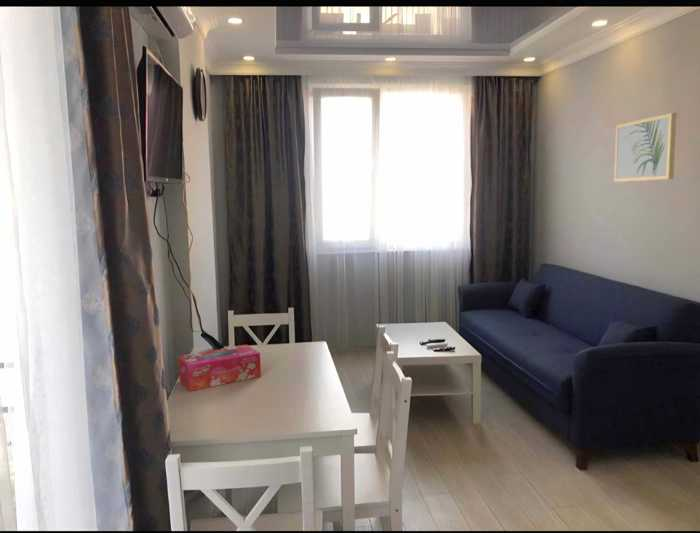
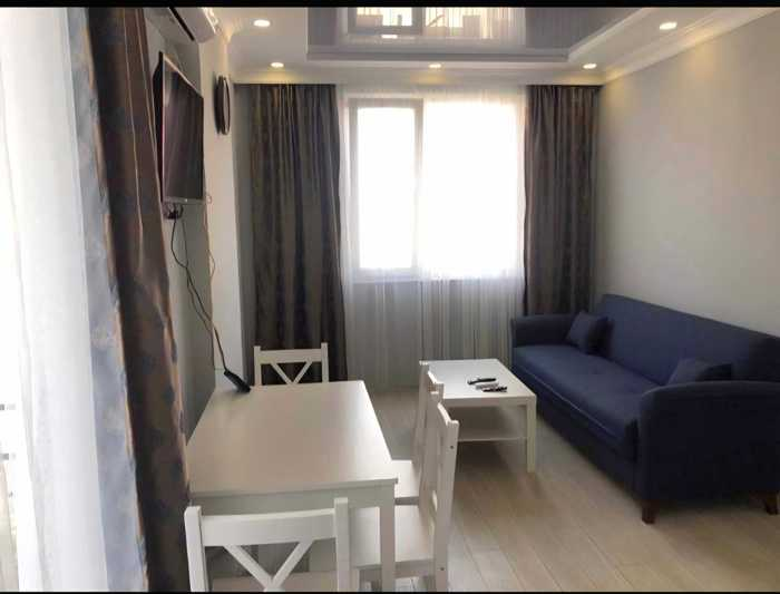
- tissue box [177,344,262,392]
- wall art [613,112,678,183]
